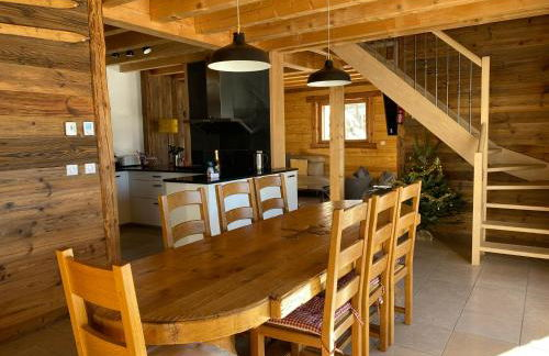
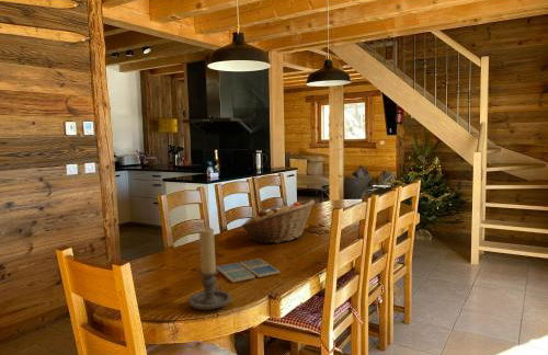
+ drink coaster [216,257,281,284]
+ candle holder [187,227,232,311]
+ fruit basket [240,198,316,244]
